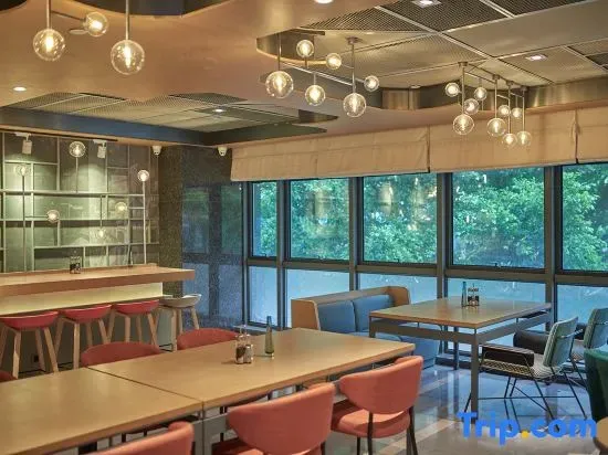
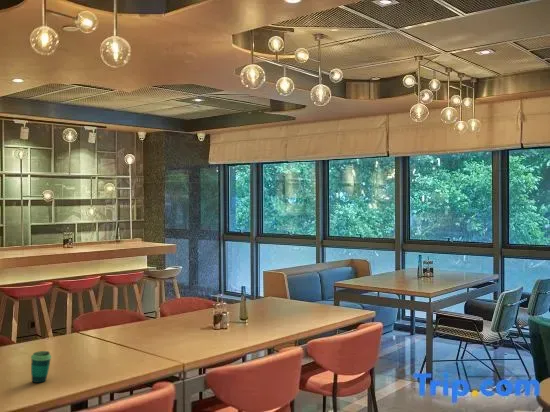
+ cup [30,350,52,384]
